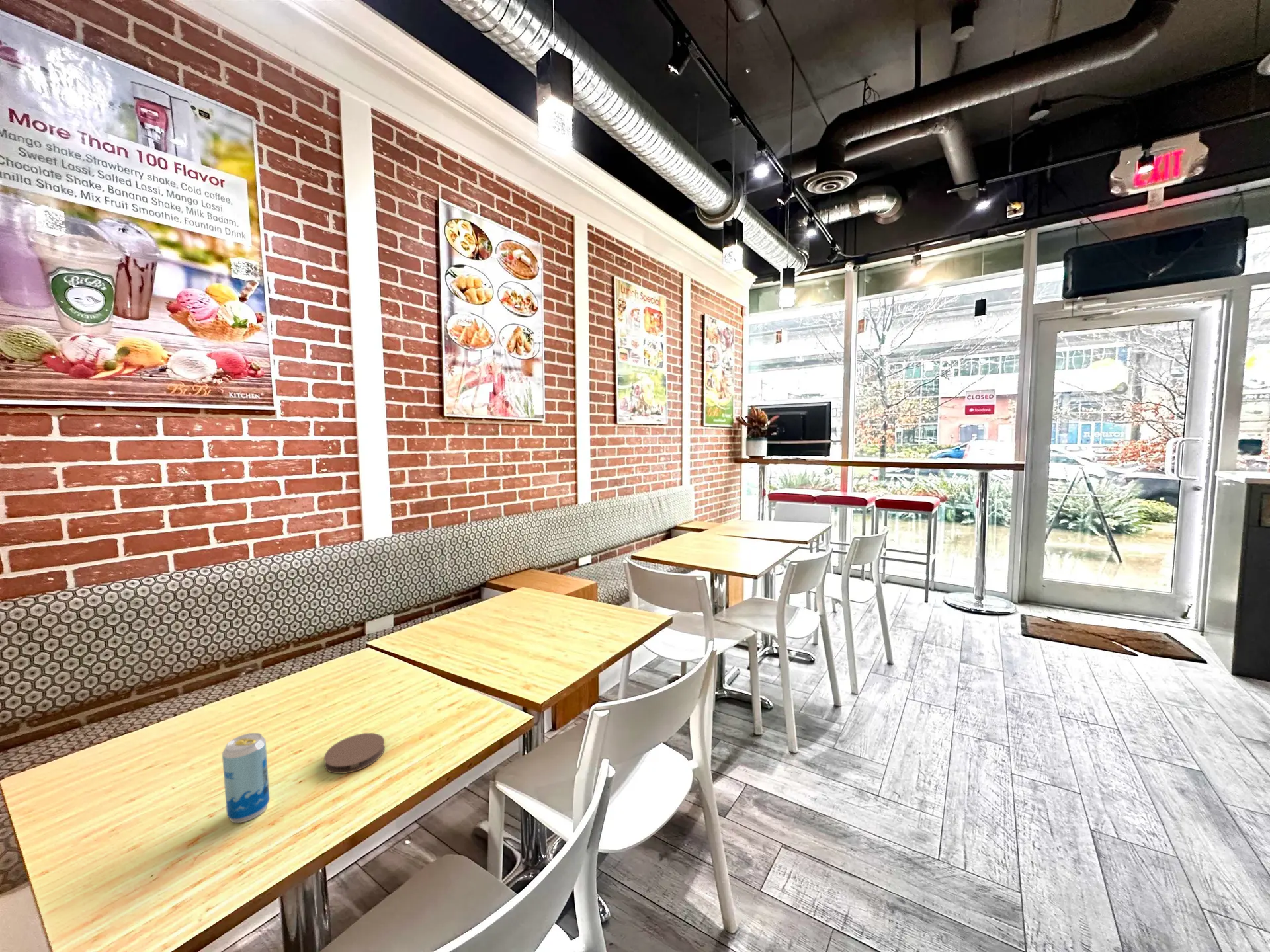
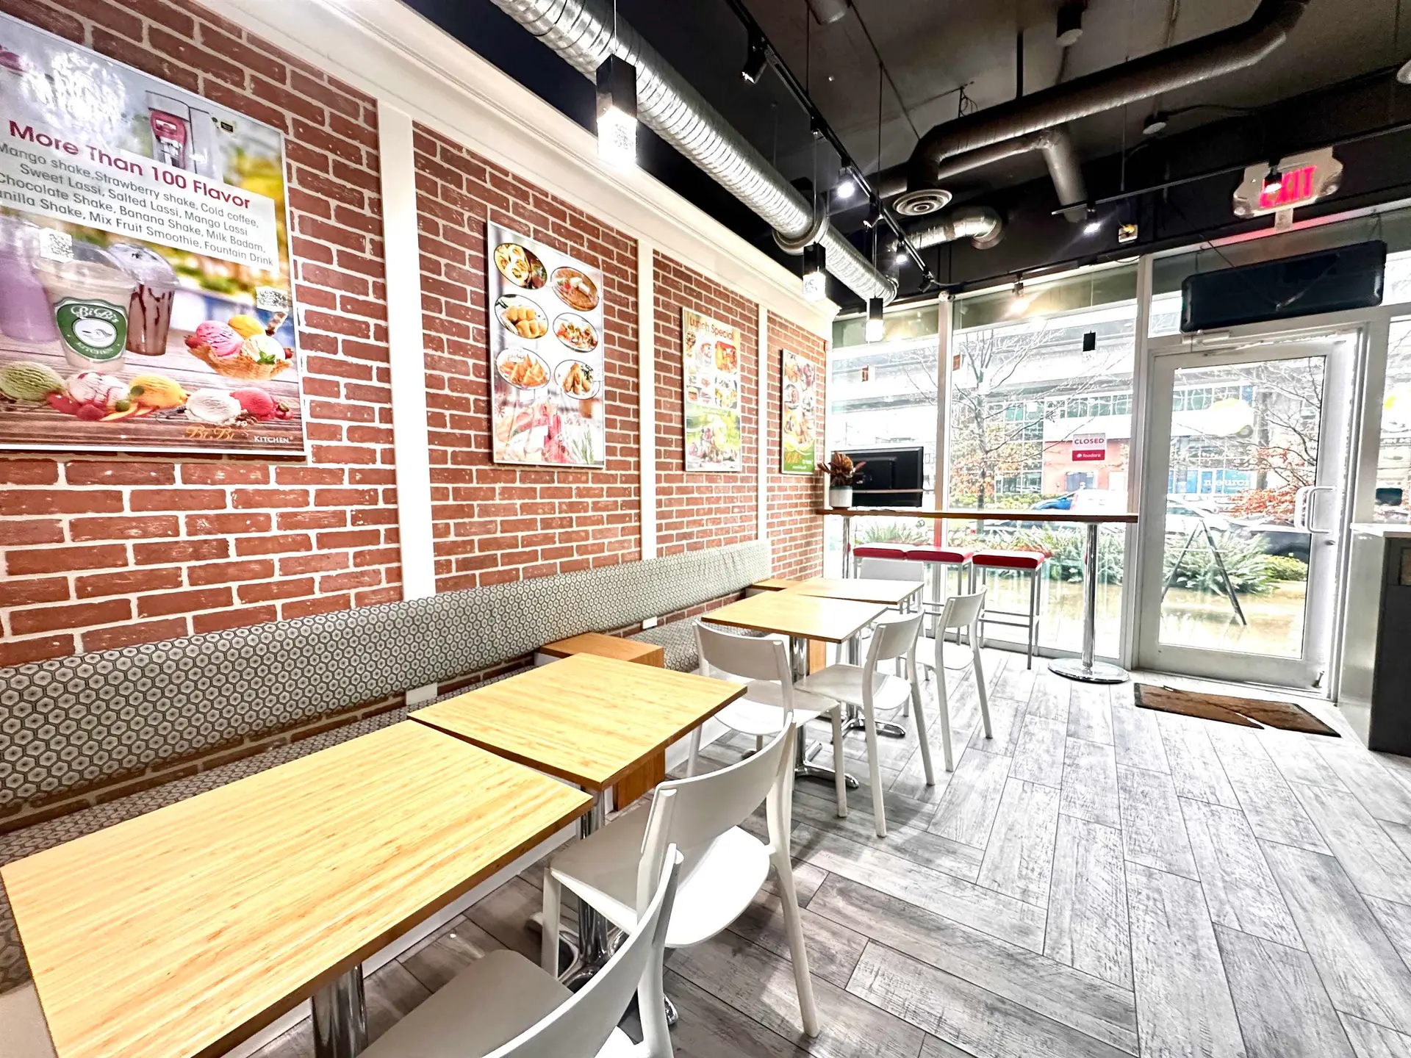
- coaster [323,733,386,774]
- beverage can [222,733,270,824]
